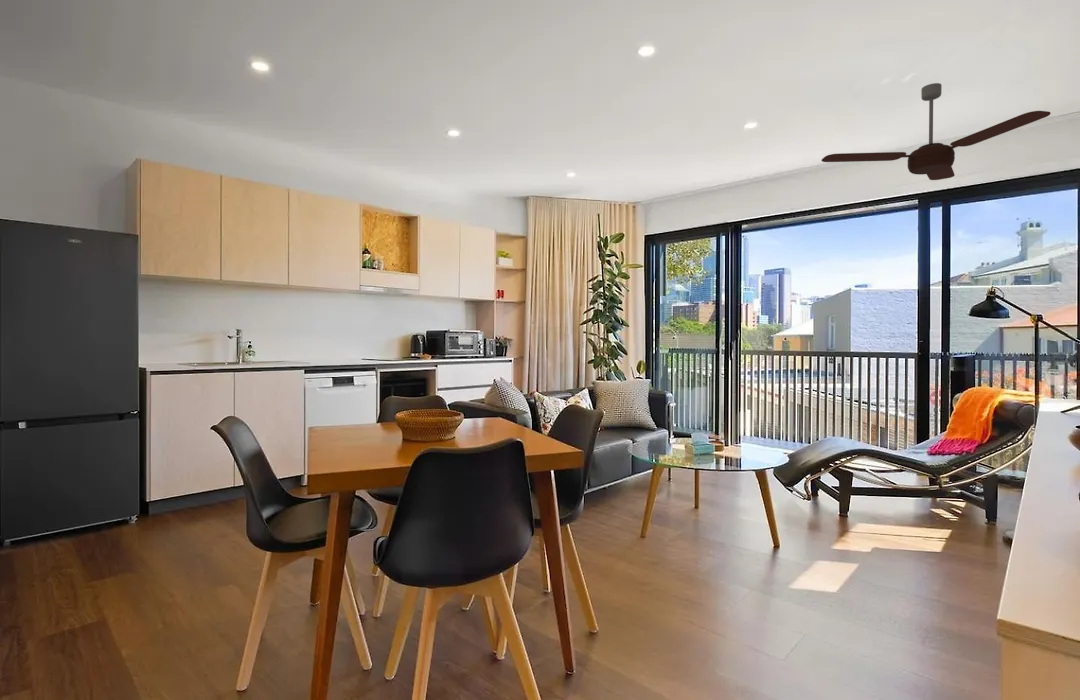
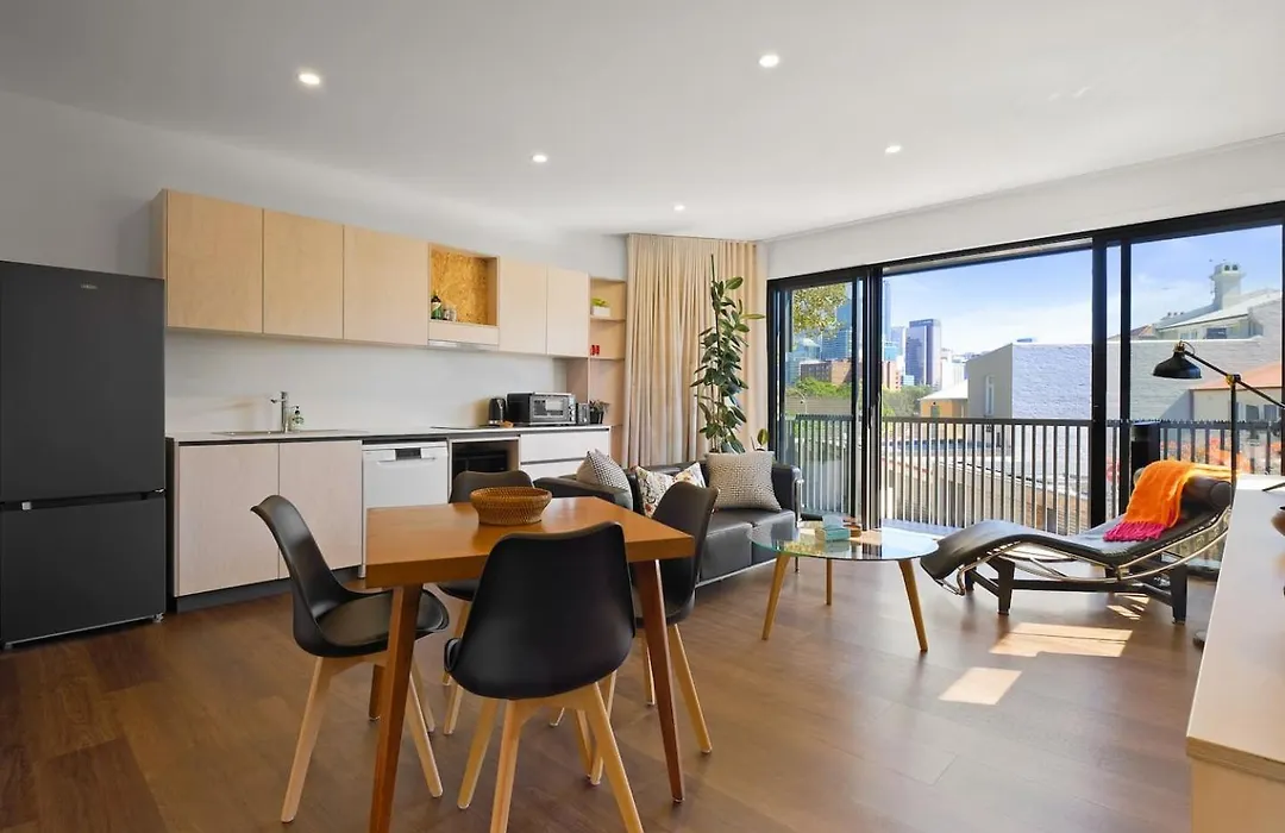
- ceiling fan [821,82,1052,181]
